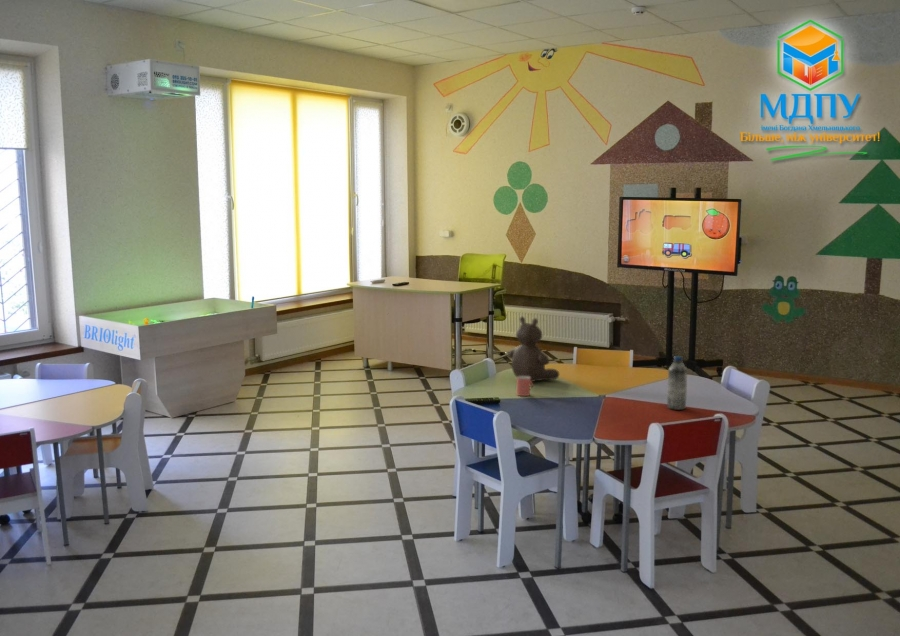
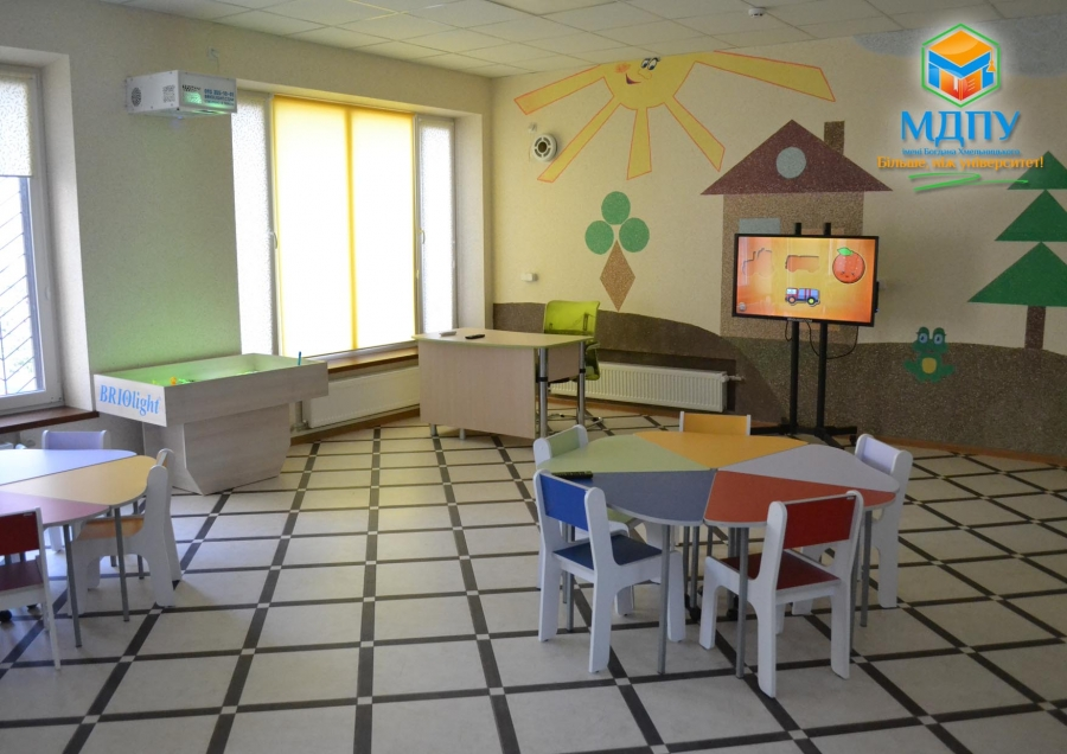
- teddy bear [507,315,560,383]
- cup [516,376,534,397]
- water bottle [666,355,688,411]
